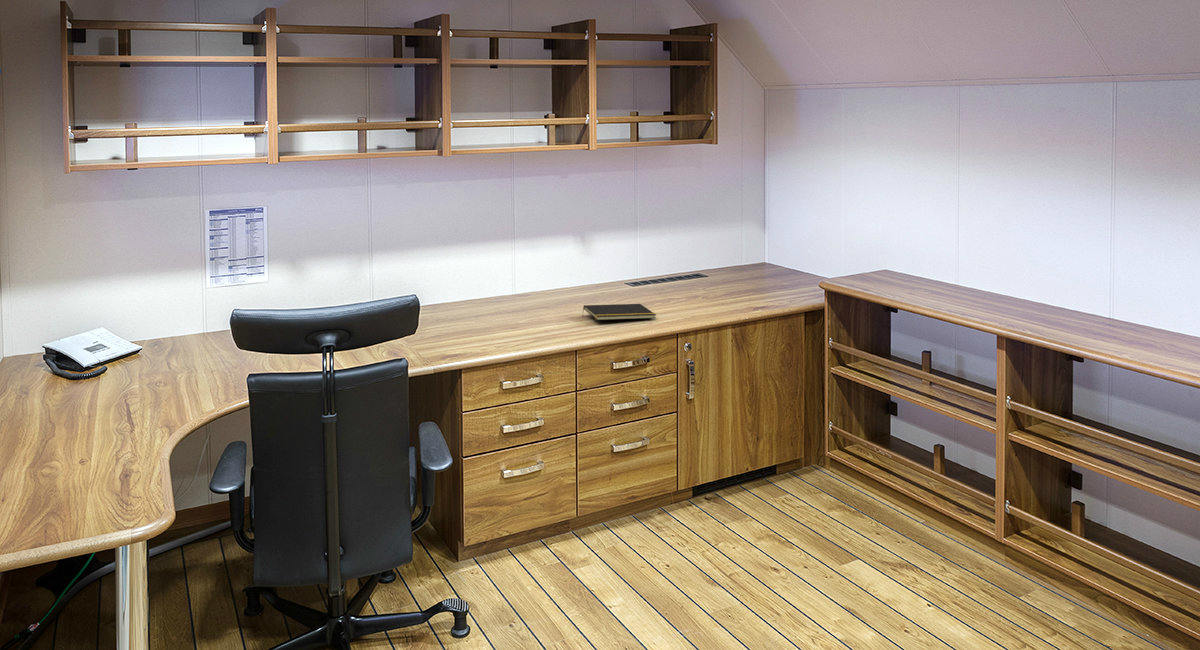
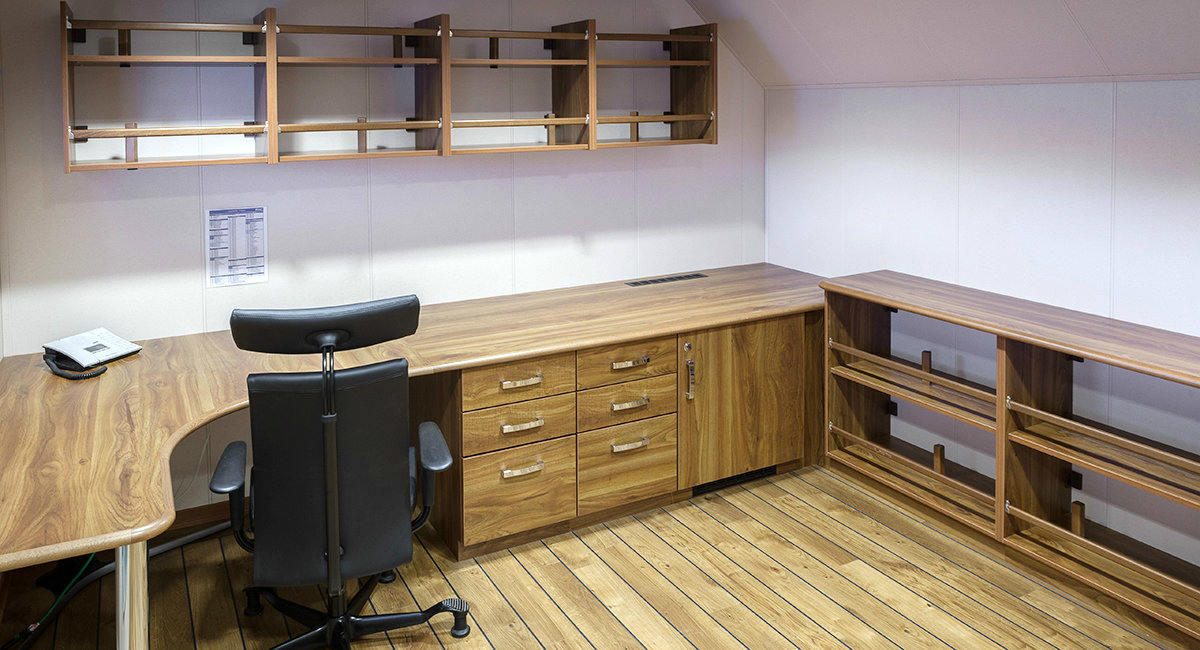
- notepad [581,303,657,321]
